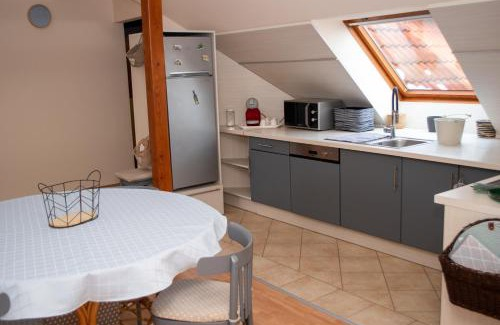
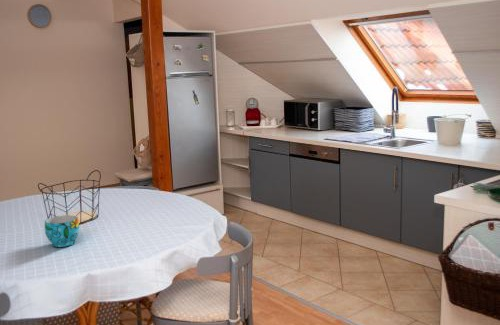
+ cup [44,214,80,248]
